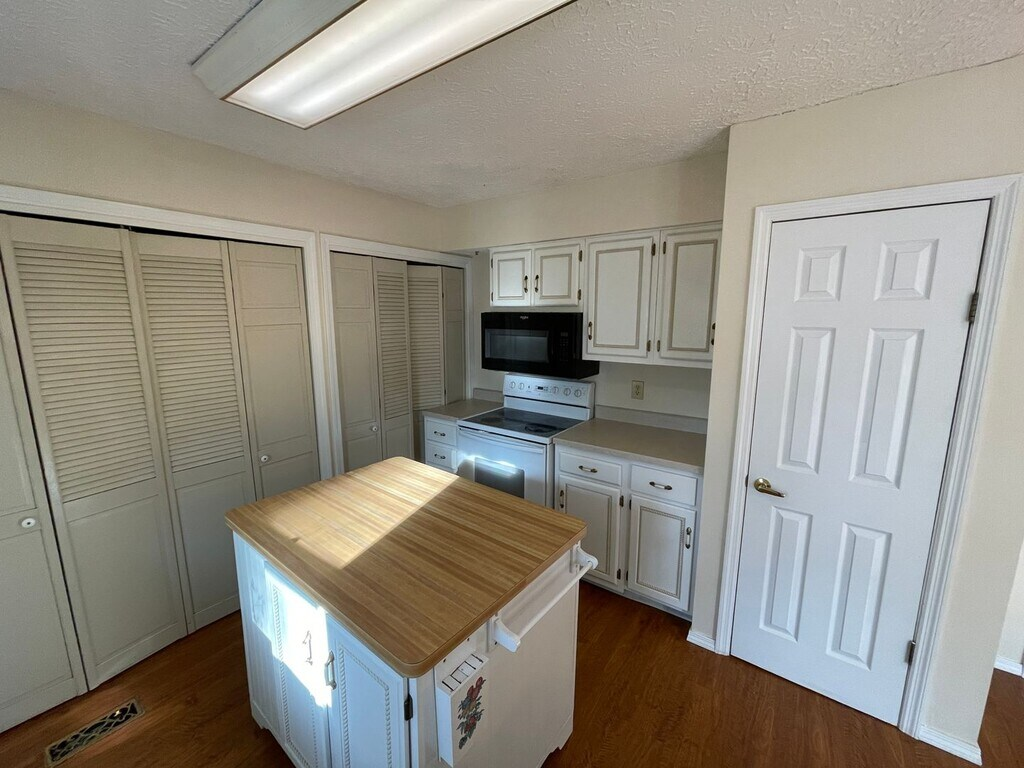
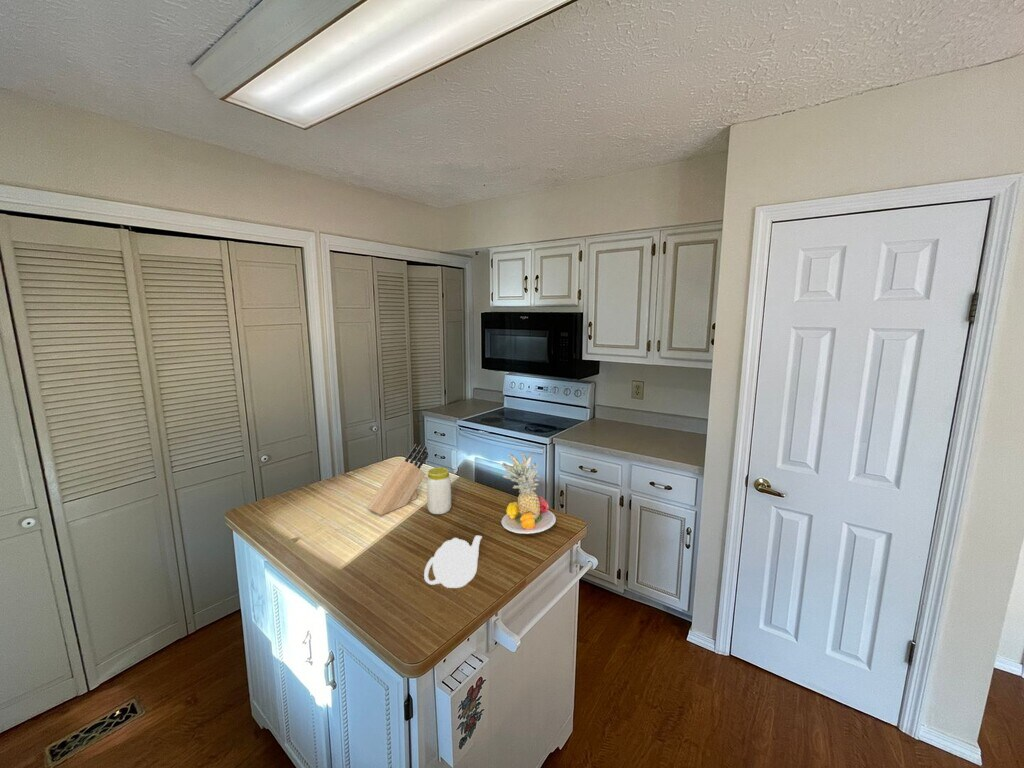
+ jar [426,467,452,515]
+ teapot [423,535,483,589]
+ succulent plant [500,452,557,535]
+ knife block [366,443,429,516]
